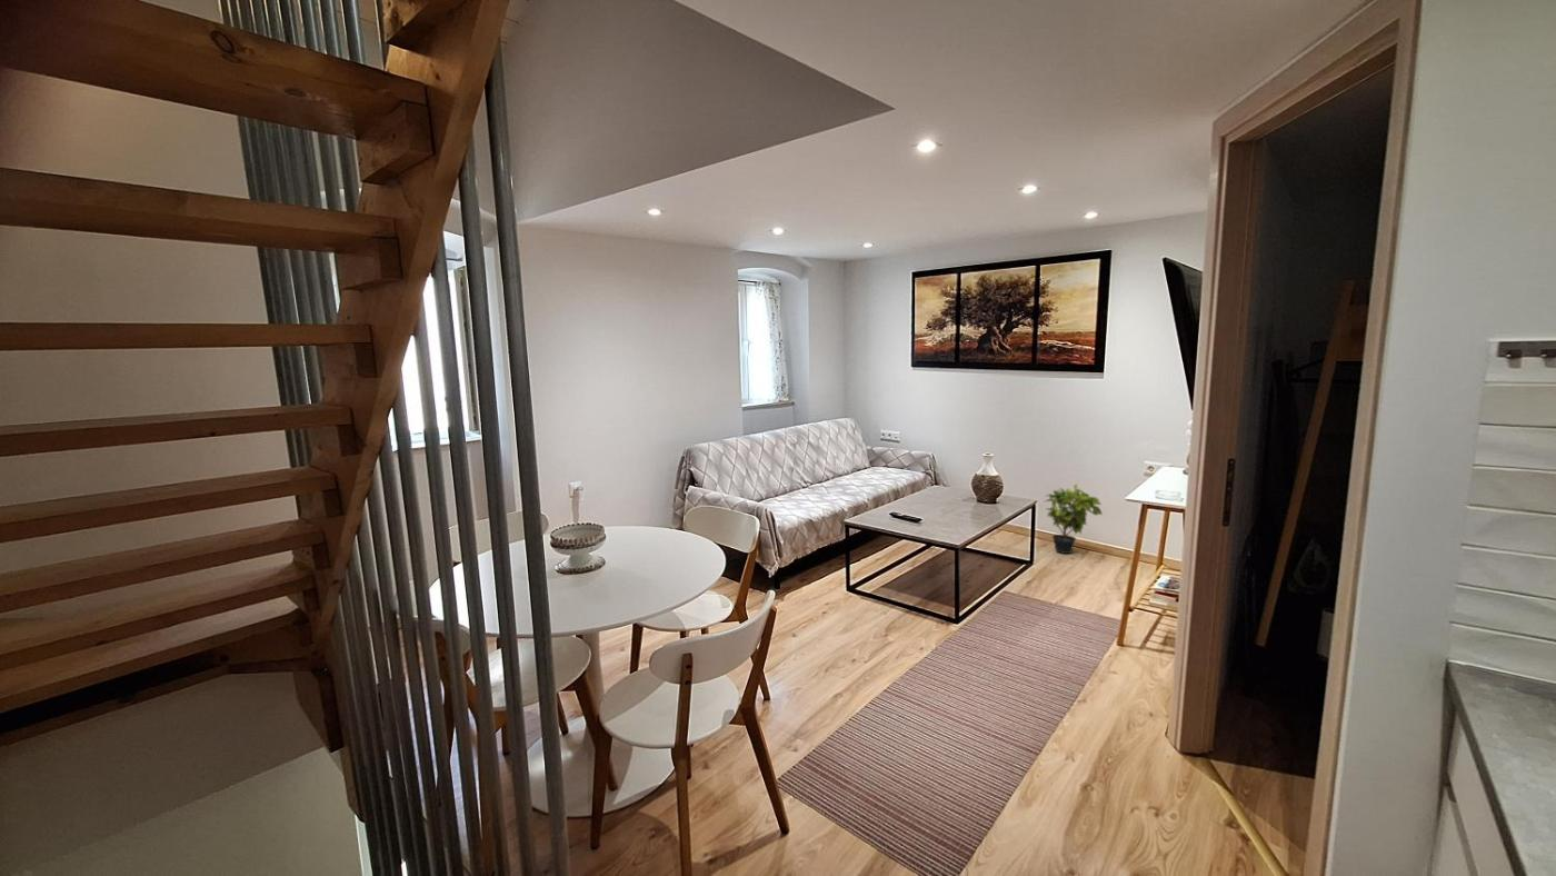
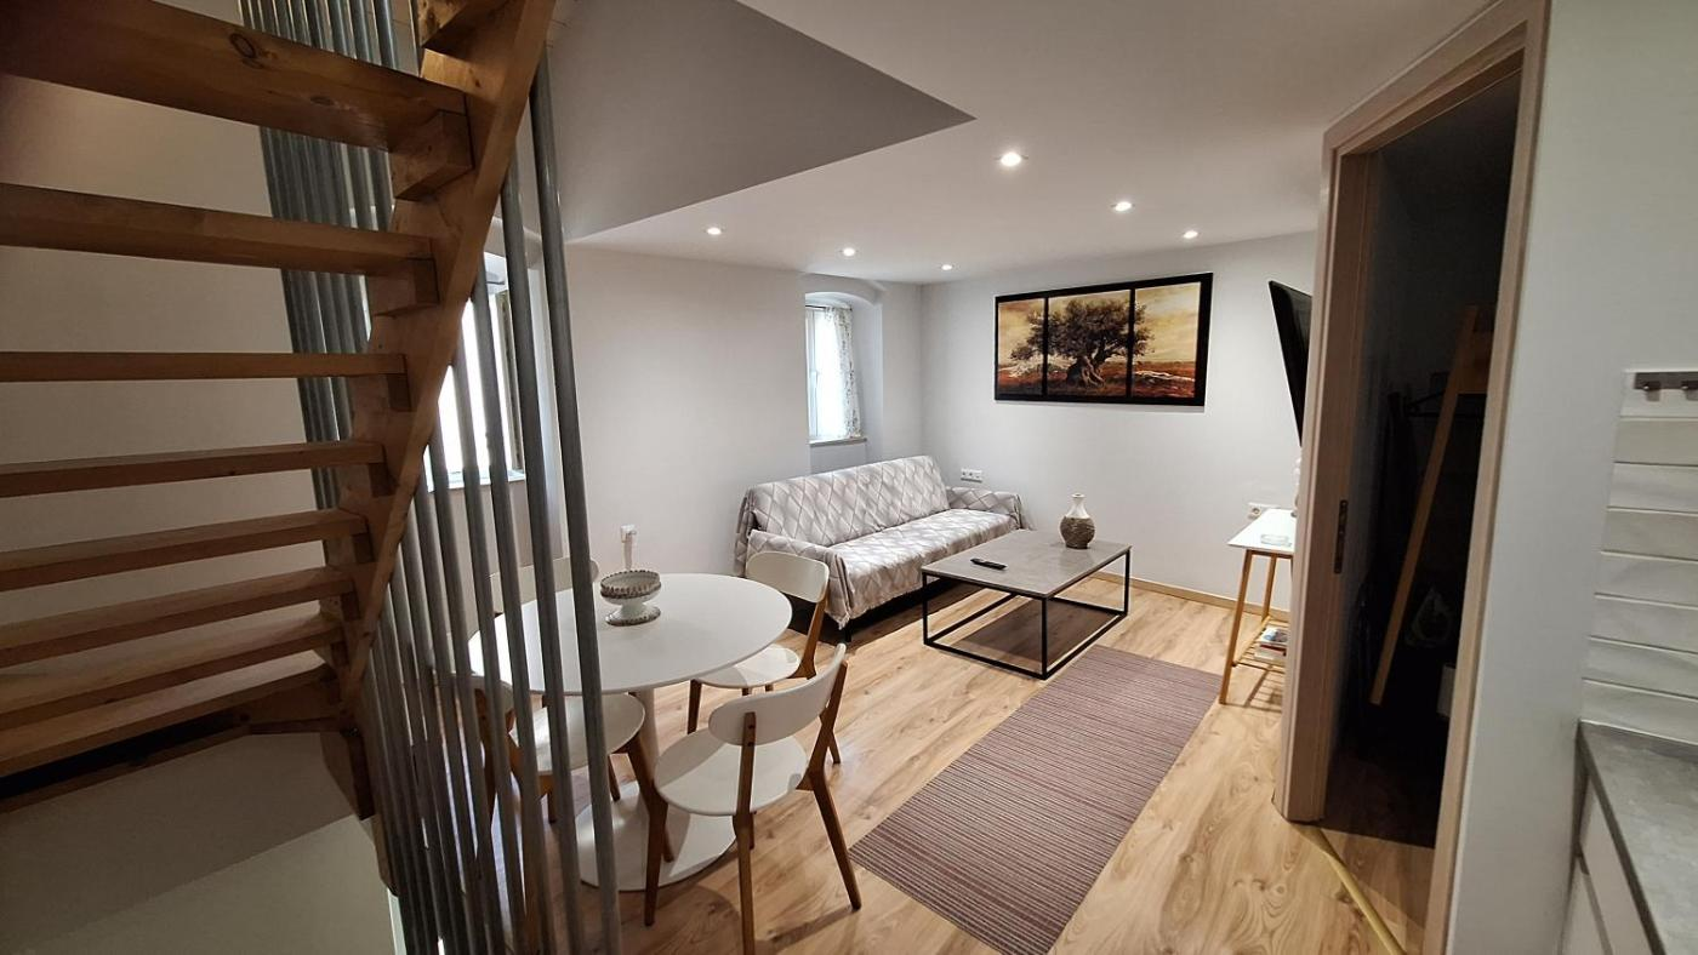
- potted plant [1044,482,1104,555]
